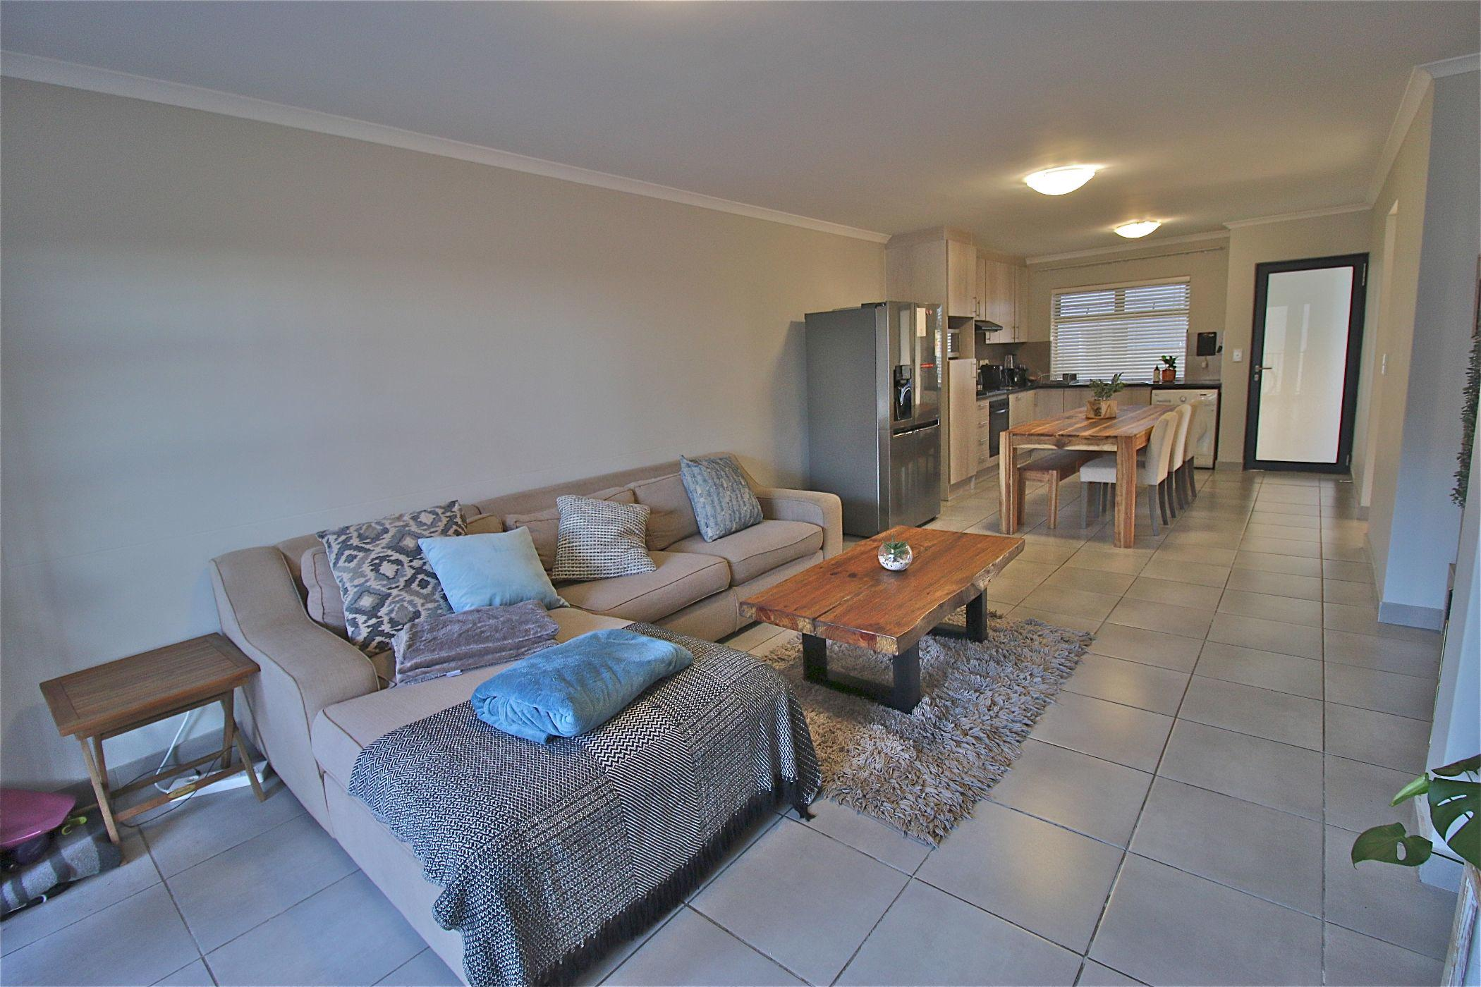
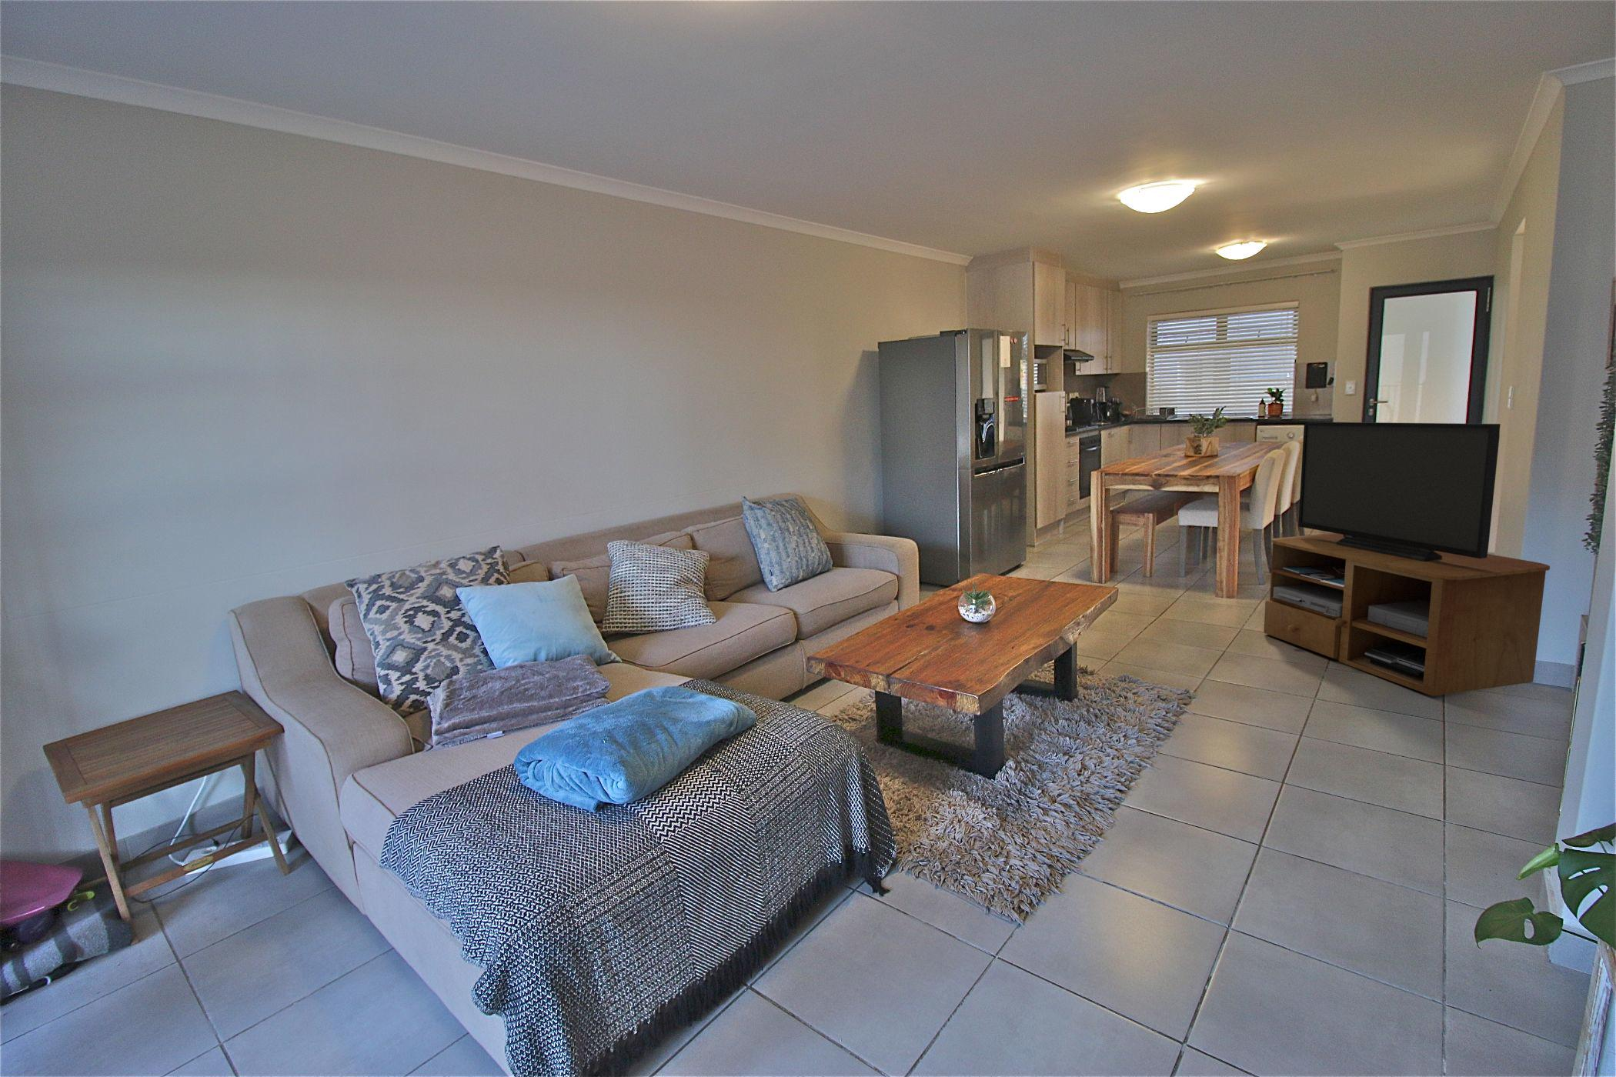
+ tv stand [1262,421,1551,697]
